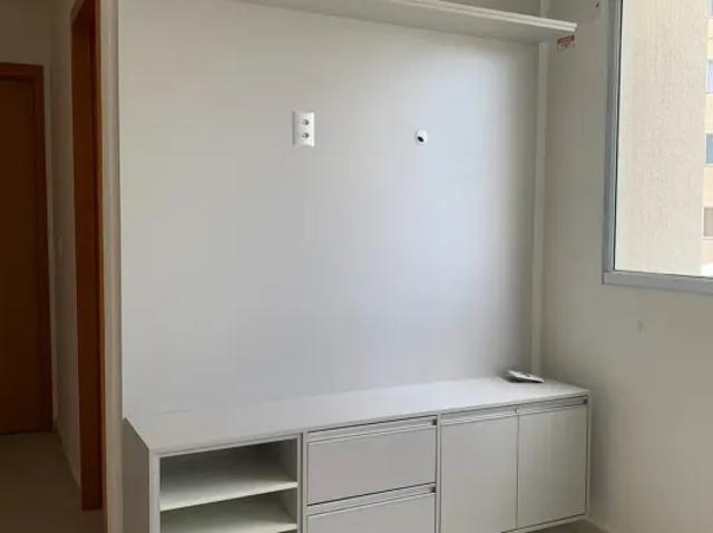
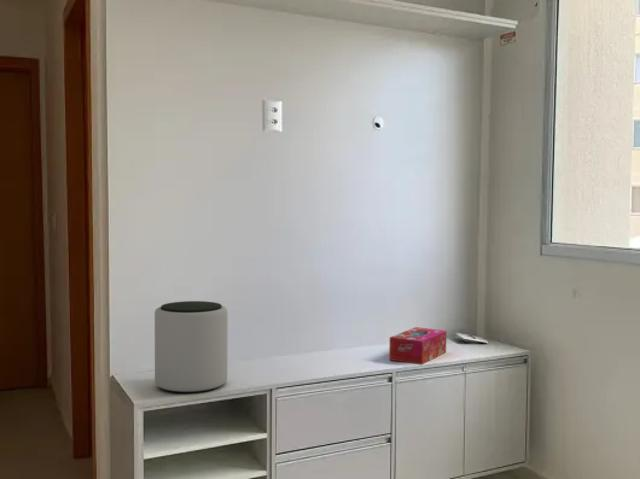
+ plant pot [154,300,229,394]
+ tissue box [388,326,448,366]
